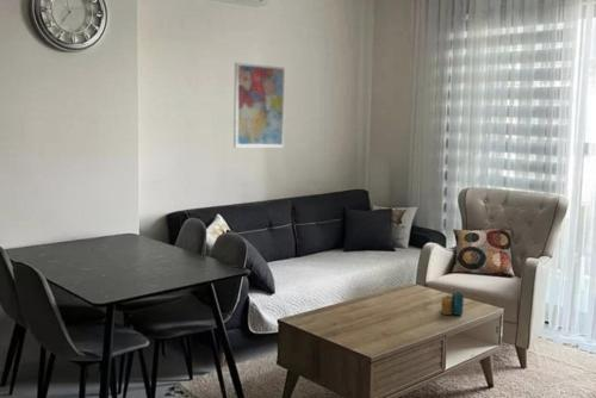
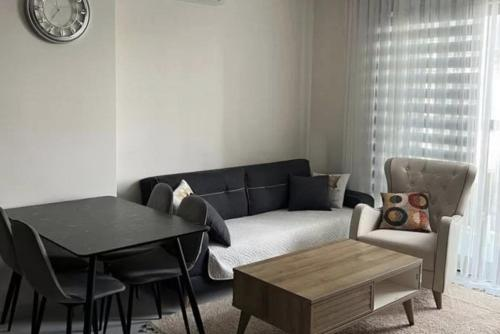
- wall art [232,61,286,148]
- candle [440,291,465,316]
